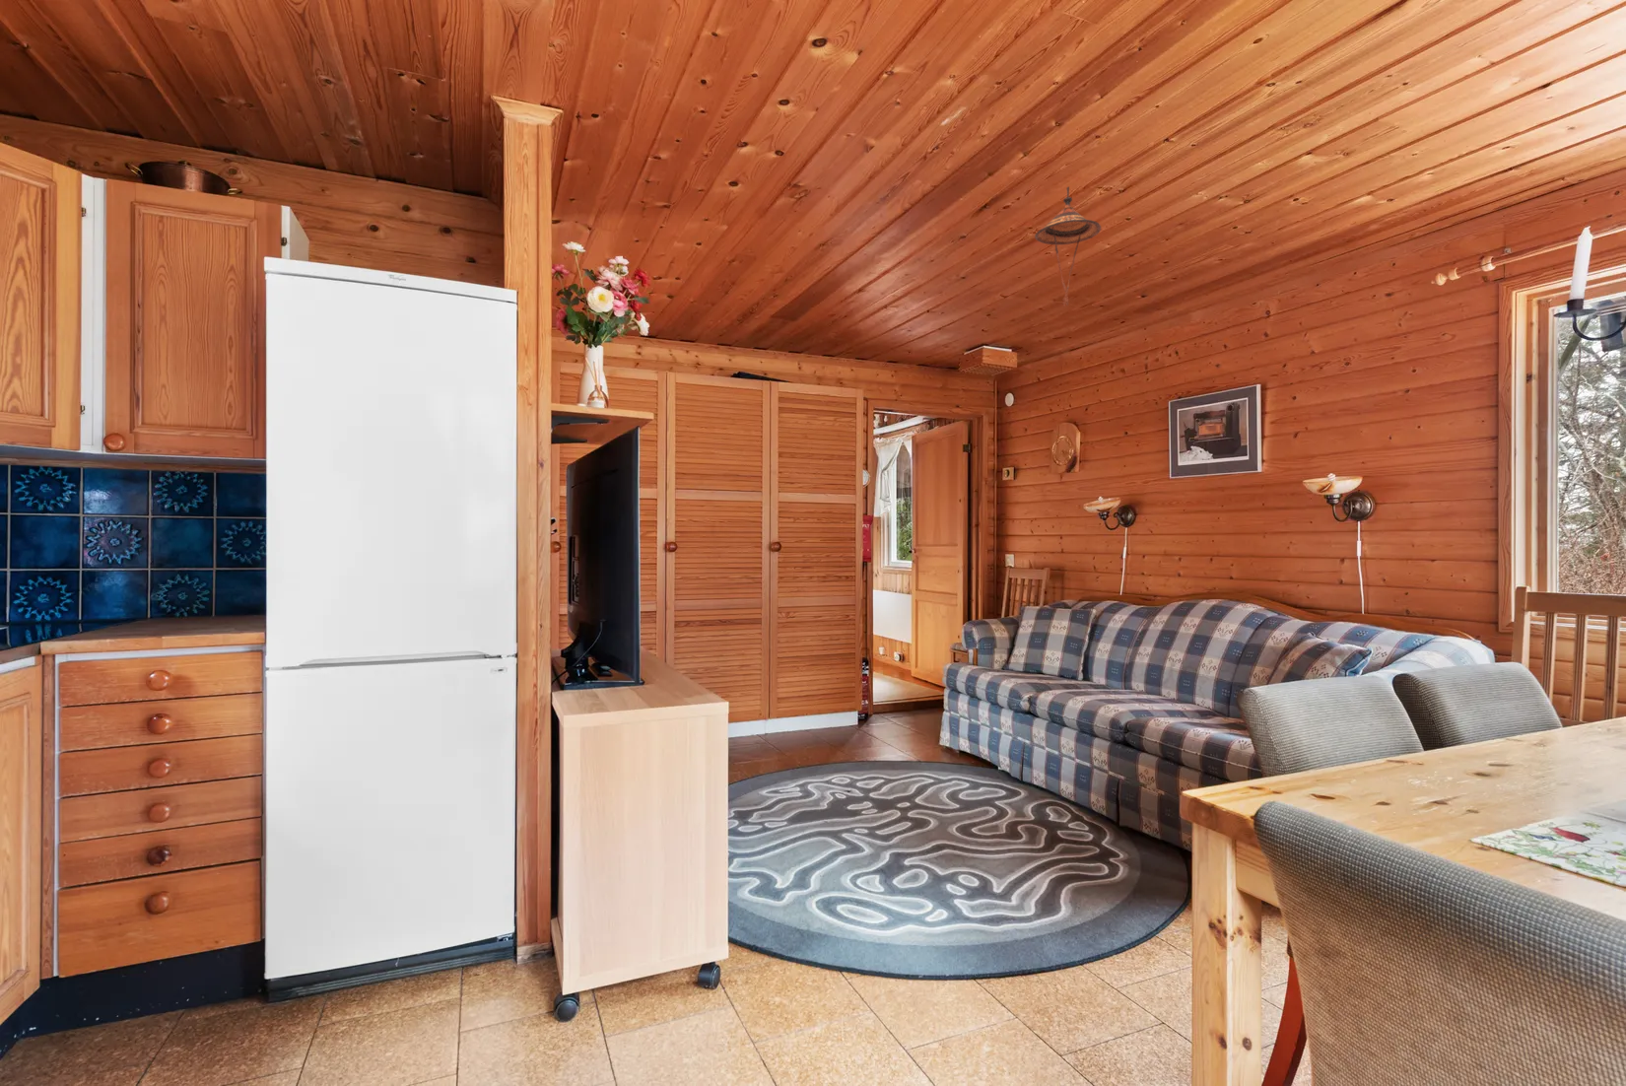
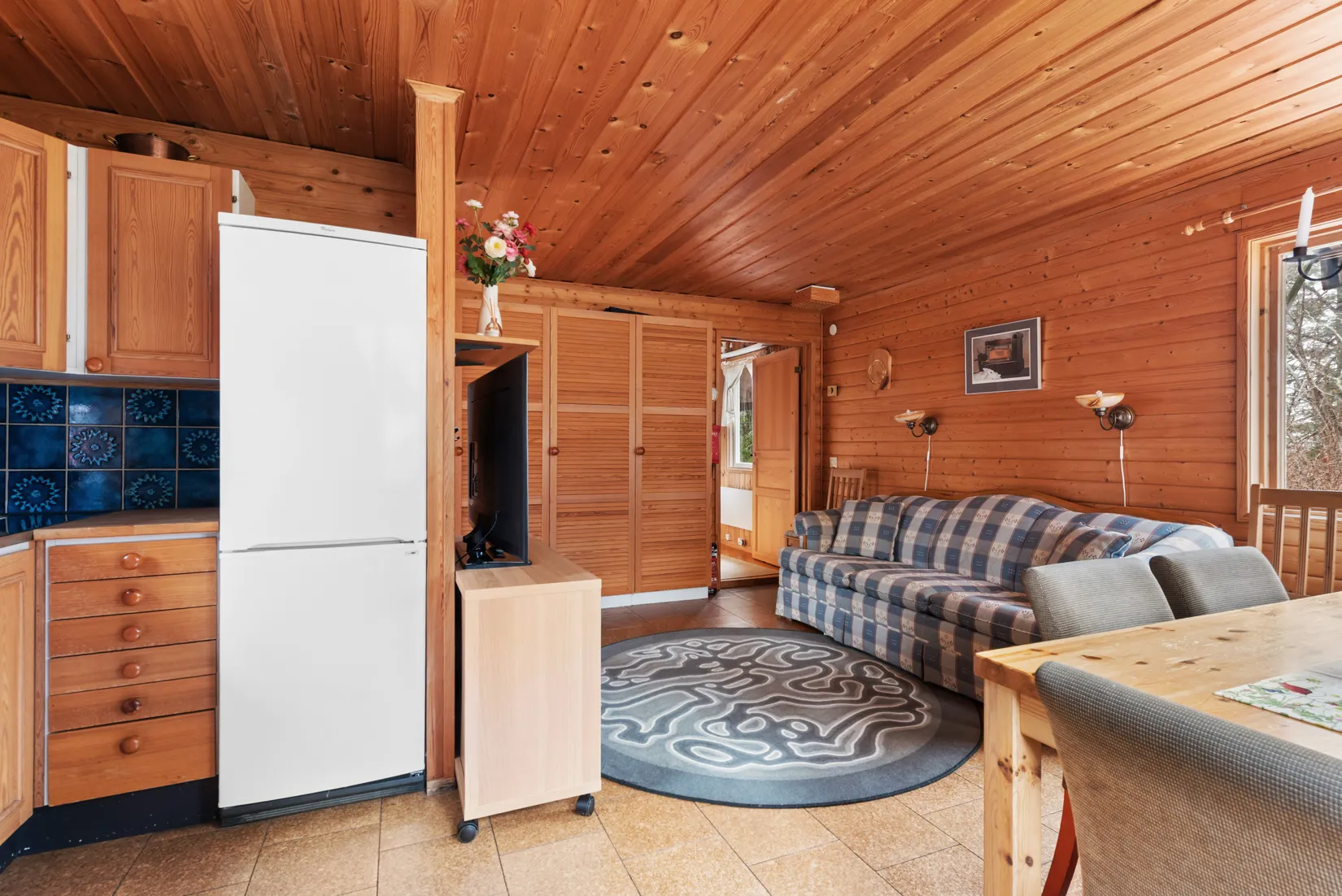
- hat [1034,185,1101,308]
